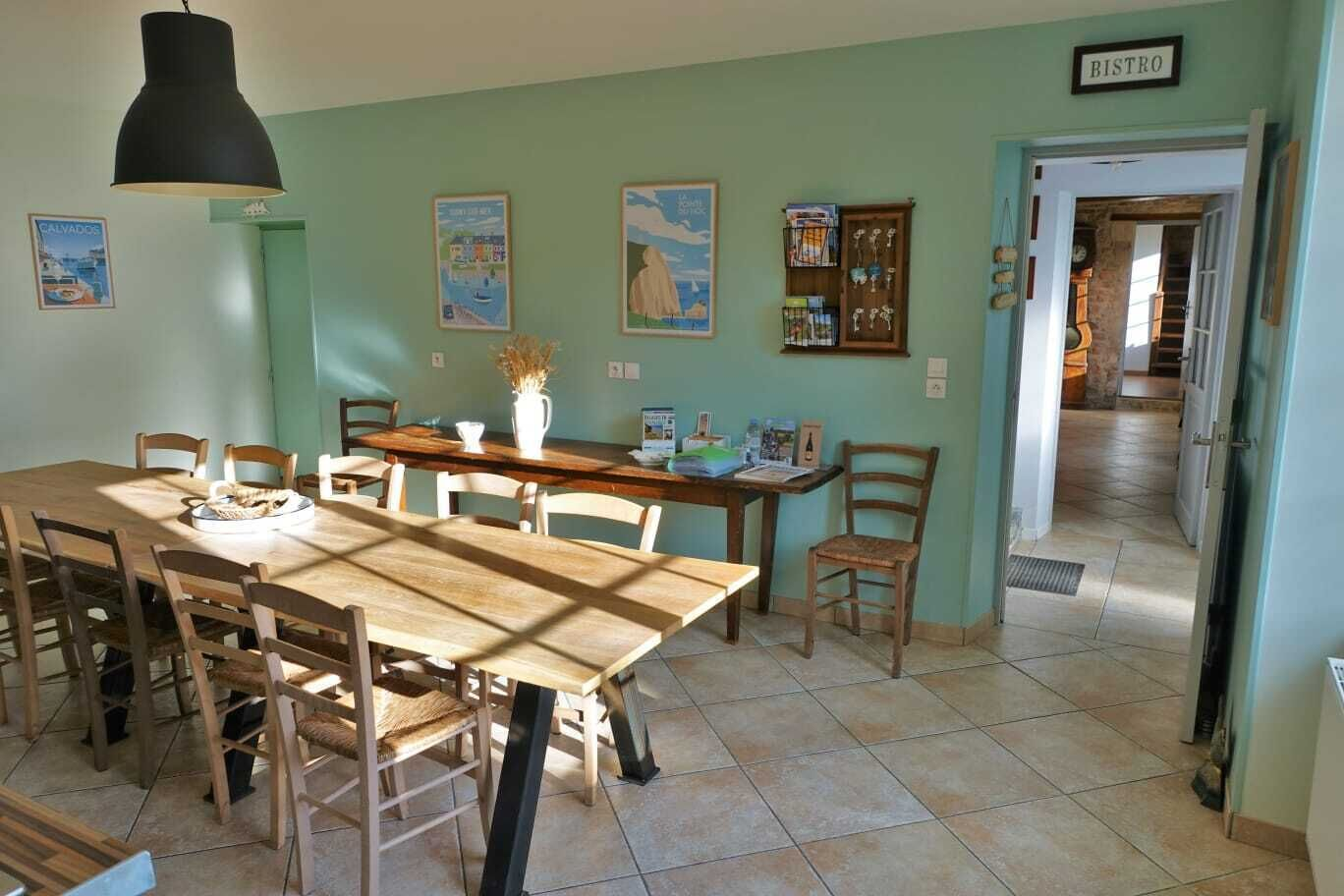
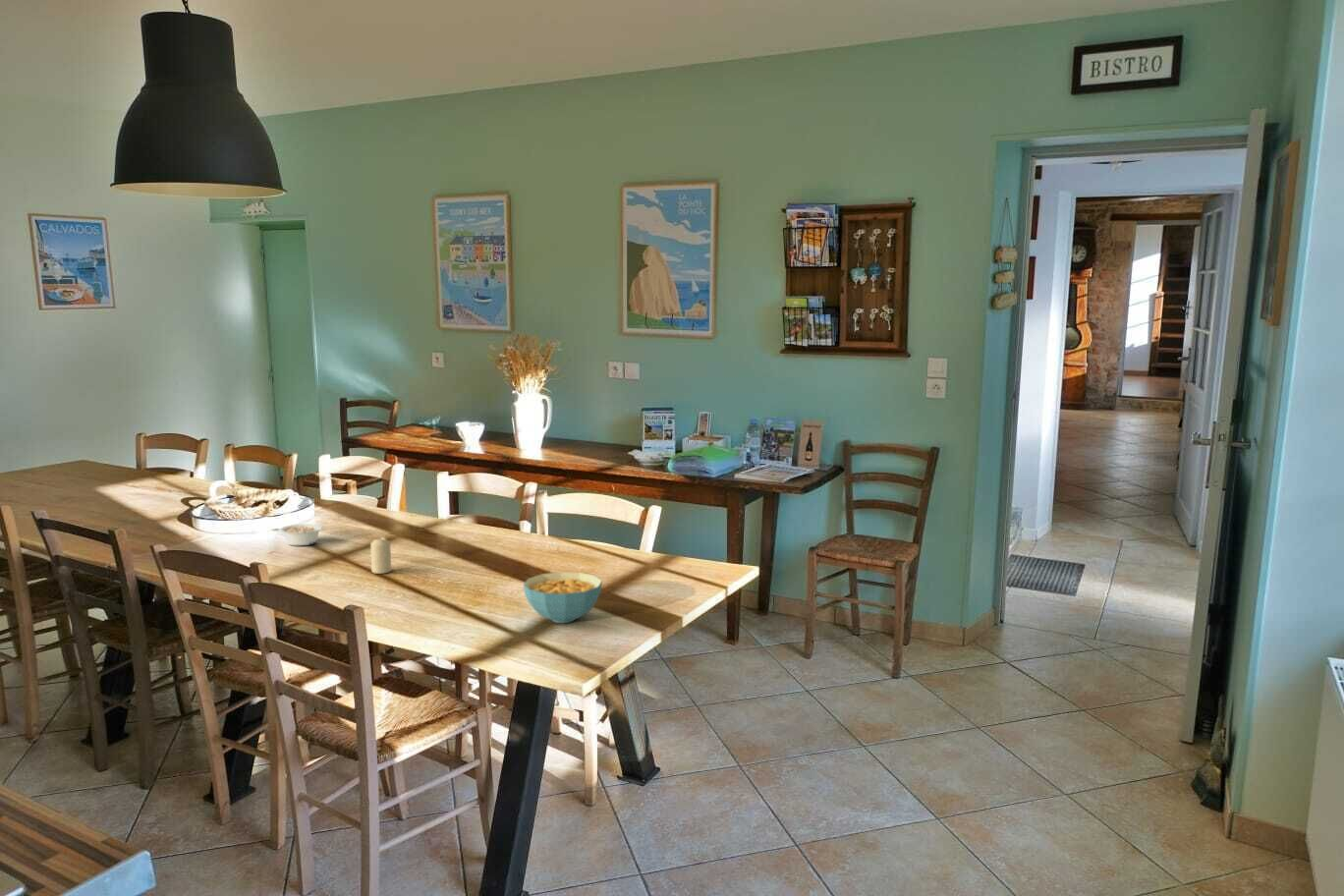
+ cereal bowl [523,571,603,624]
+ candle [369,536,392,575]
+ legume [279,523,323,546]
